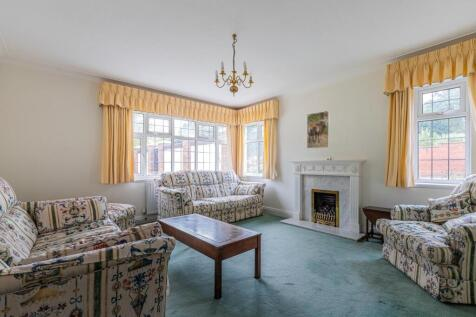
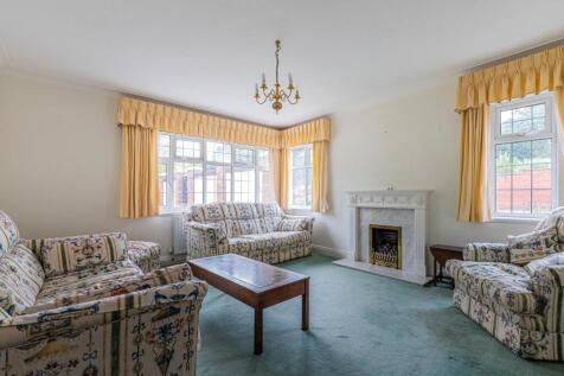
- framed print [306,110,331,149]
